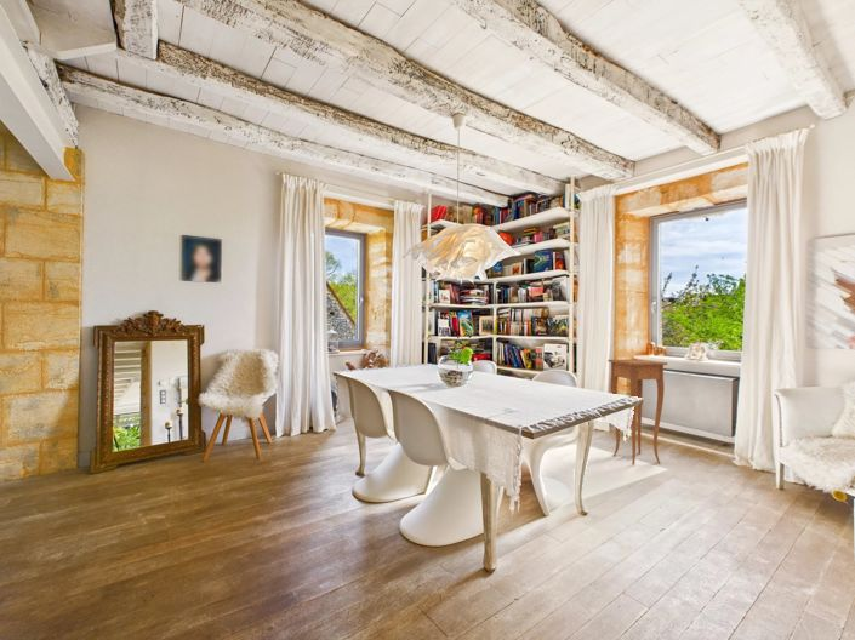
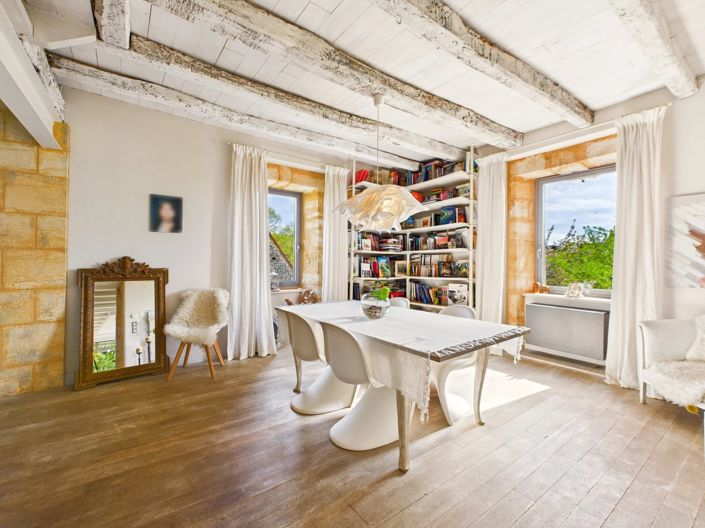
- side table [606,358,668,465]
